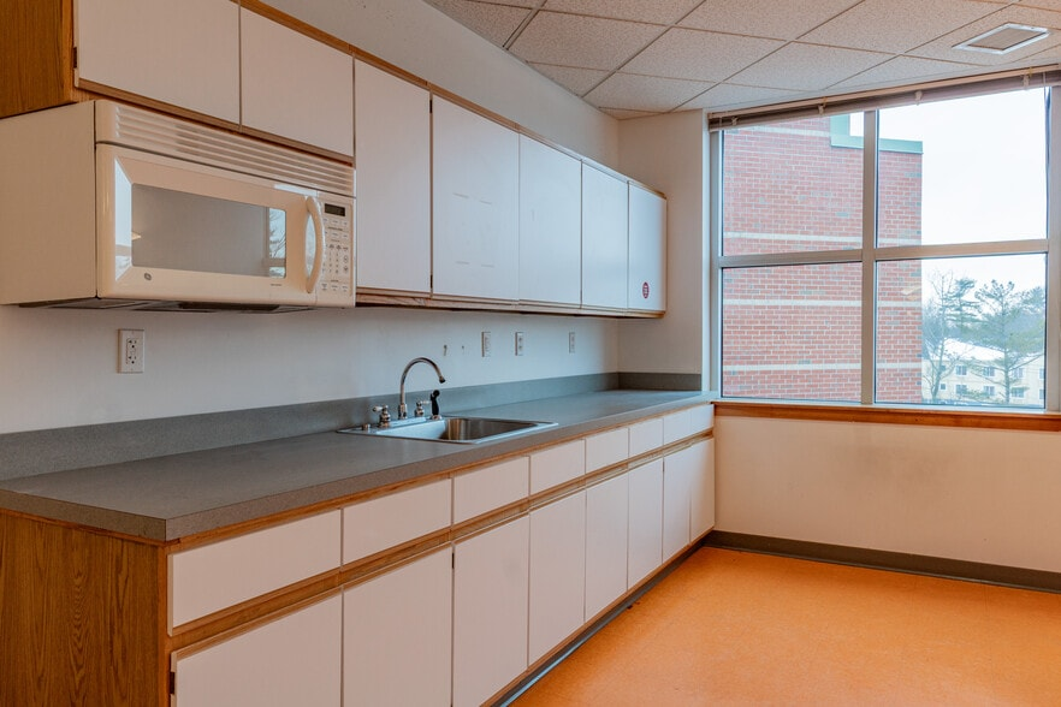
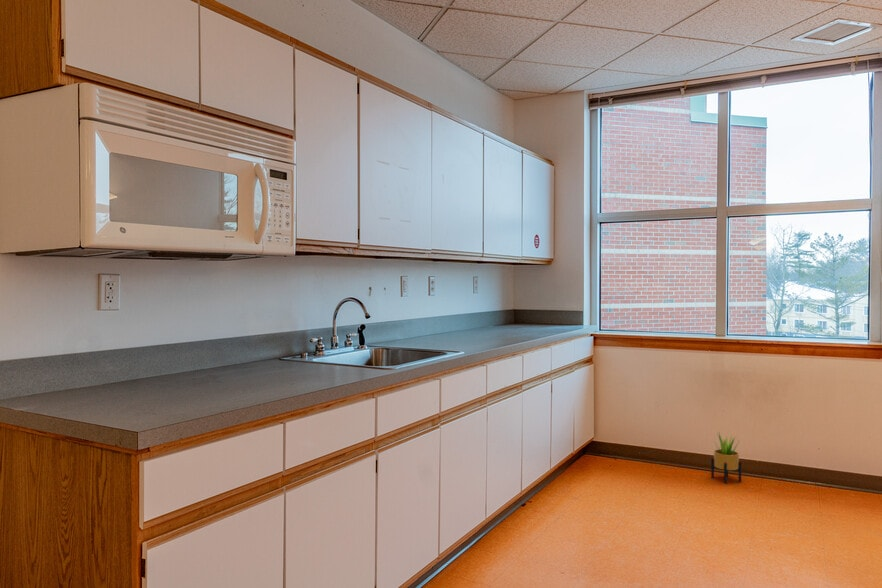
+ potted plant [710,432,742,484]
